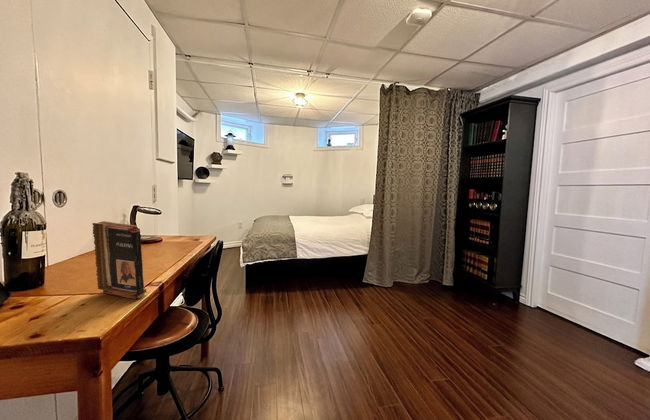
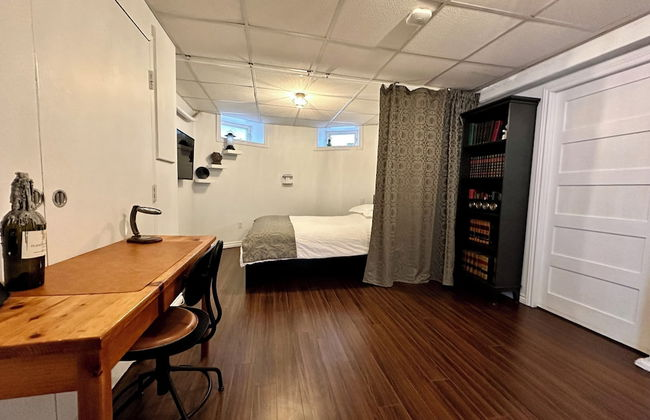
- book [92,220,148,300]
